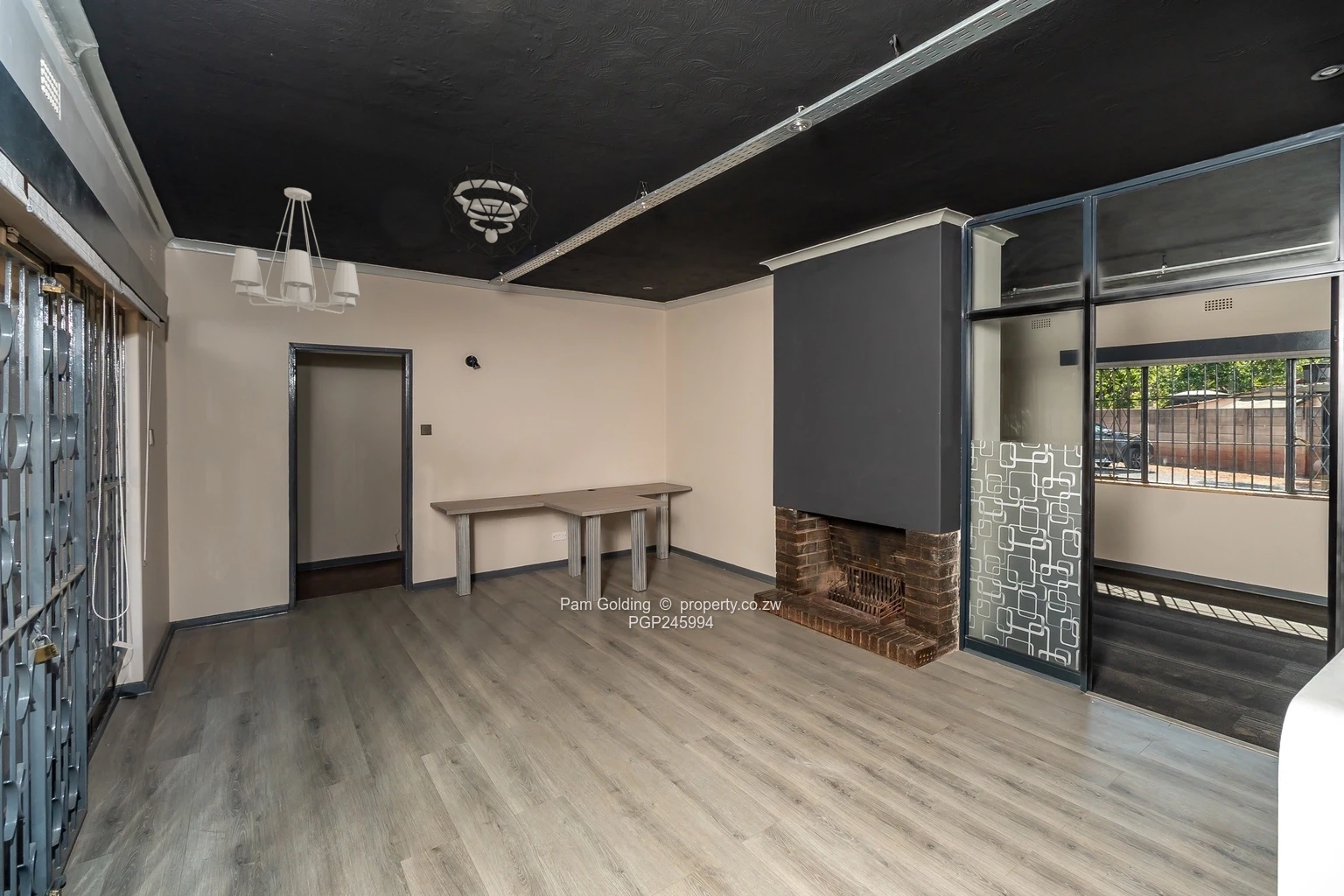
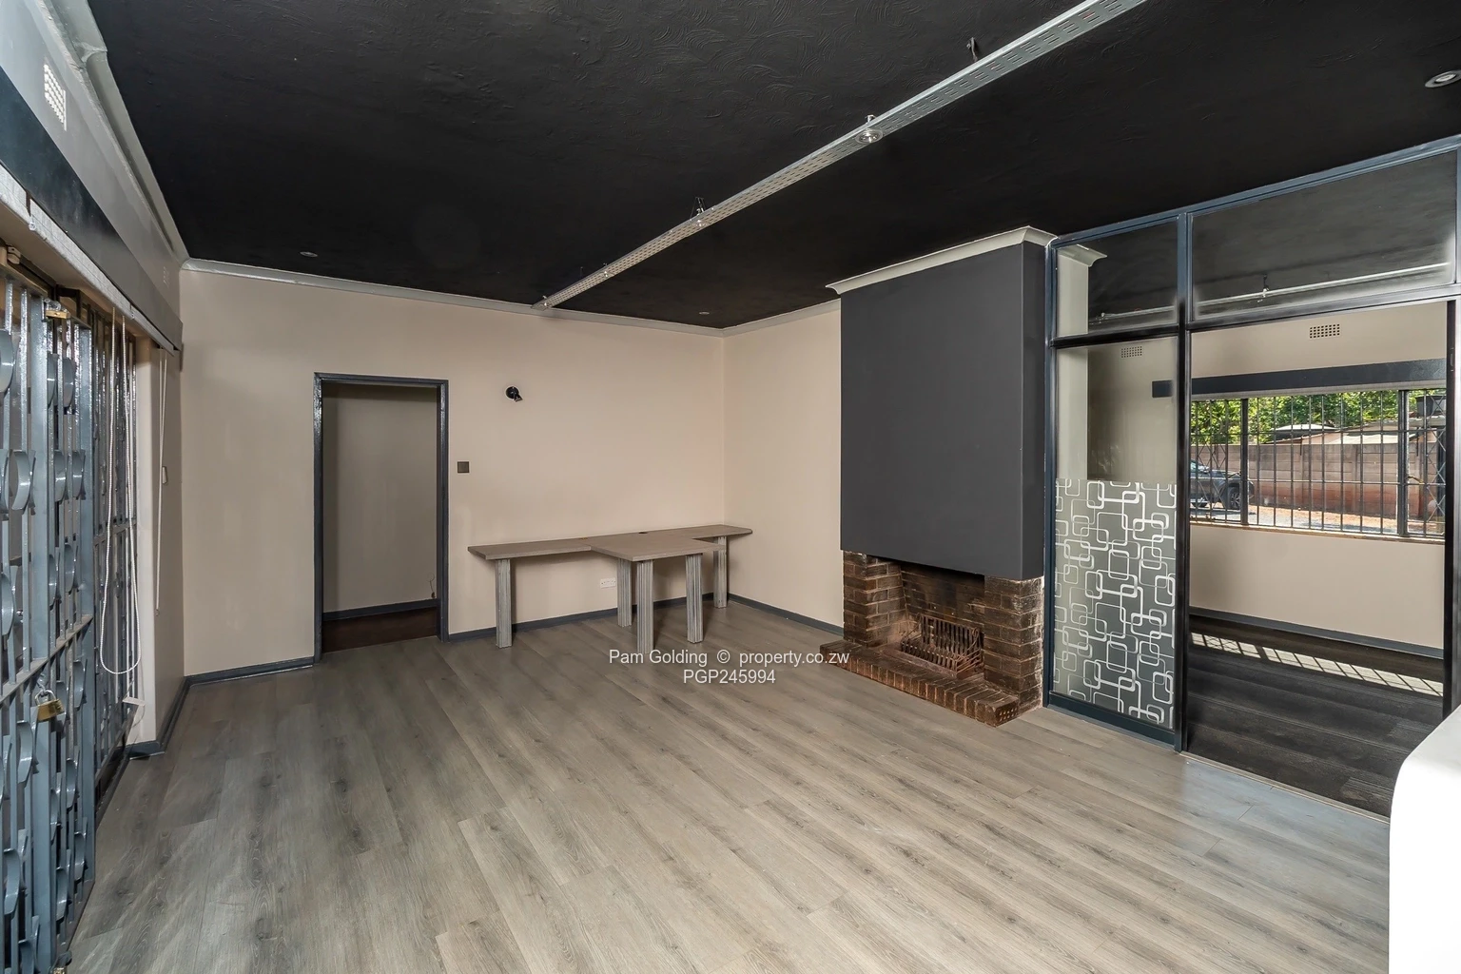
- chandelier [230,186,360,315]
- pendant light [442,140,539,259]
